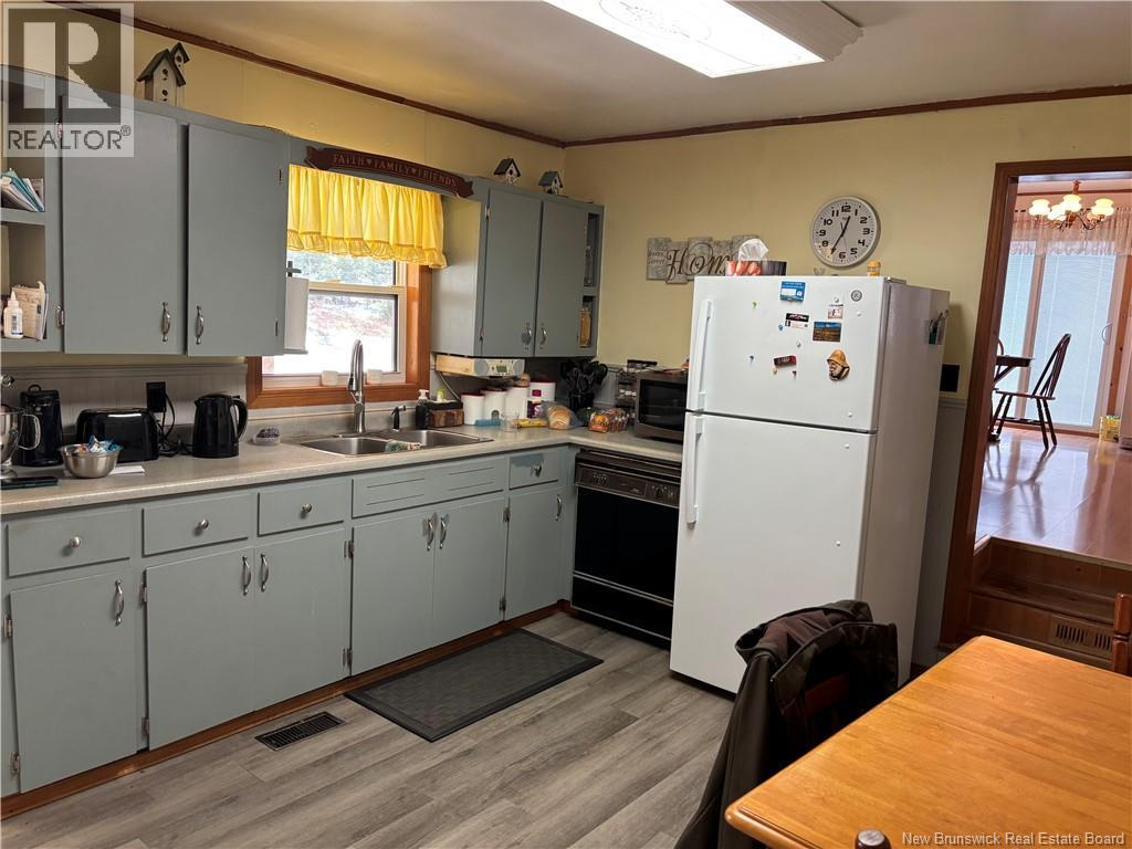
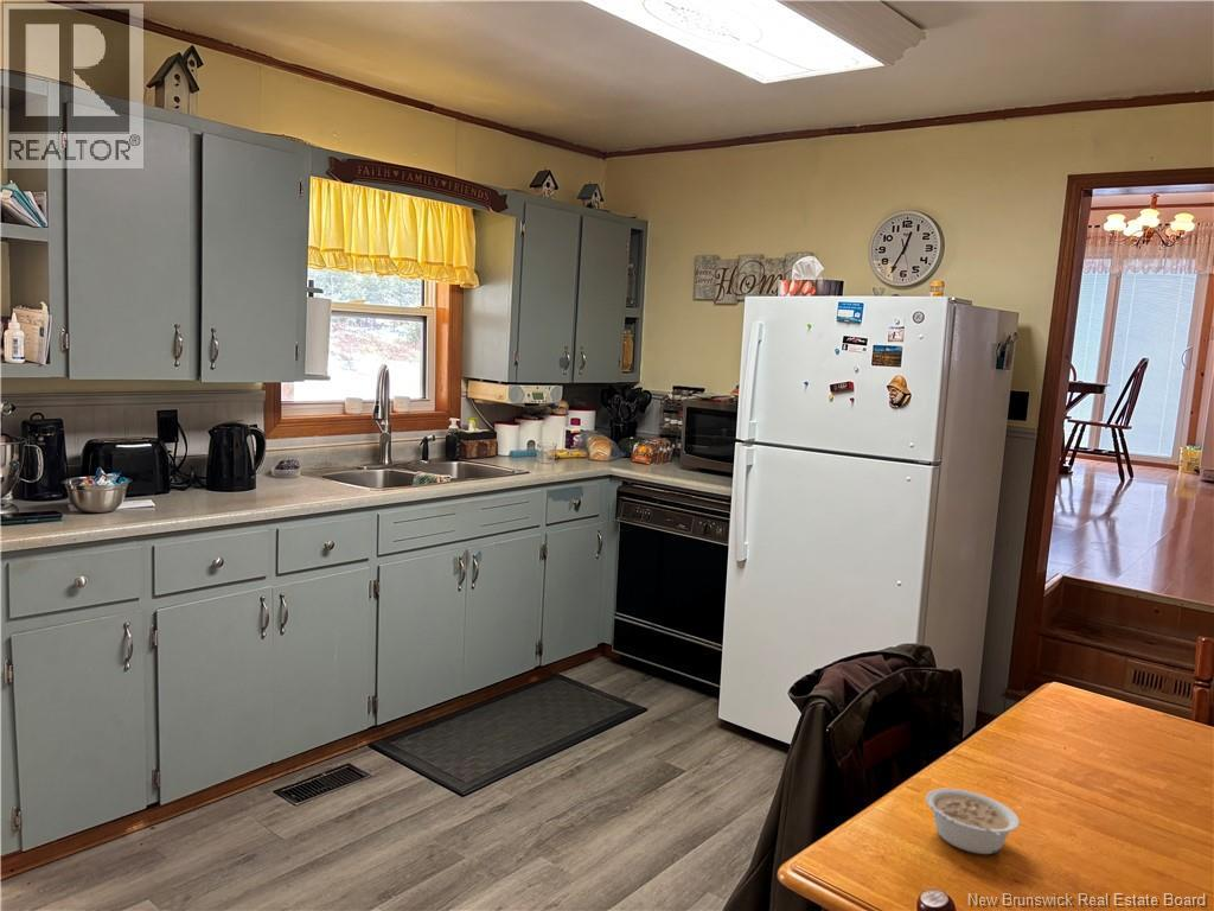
+ legume [925,788,1021,855]
